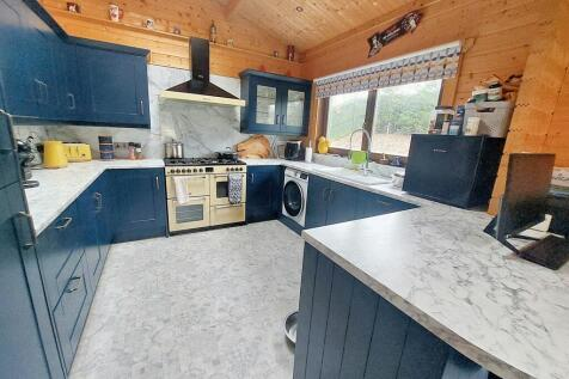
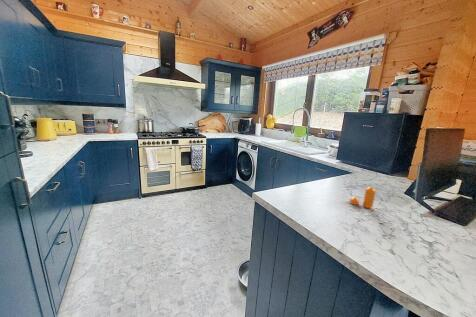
+ pepper shaker [348,186,377,210]
